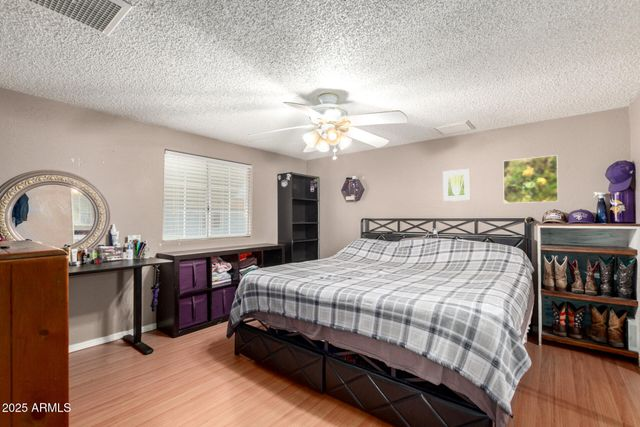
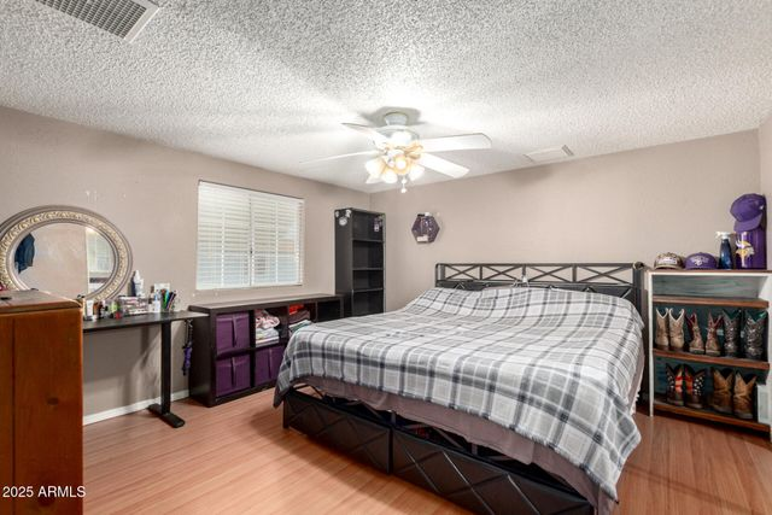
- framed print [502,154,559,204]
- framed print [442,168,471,202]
